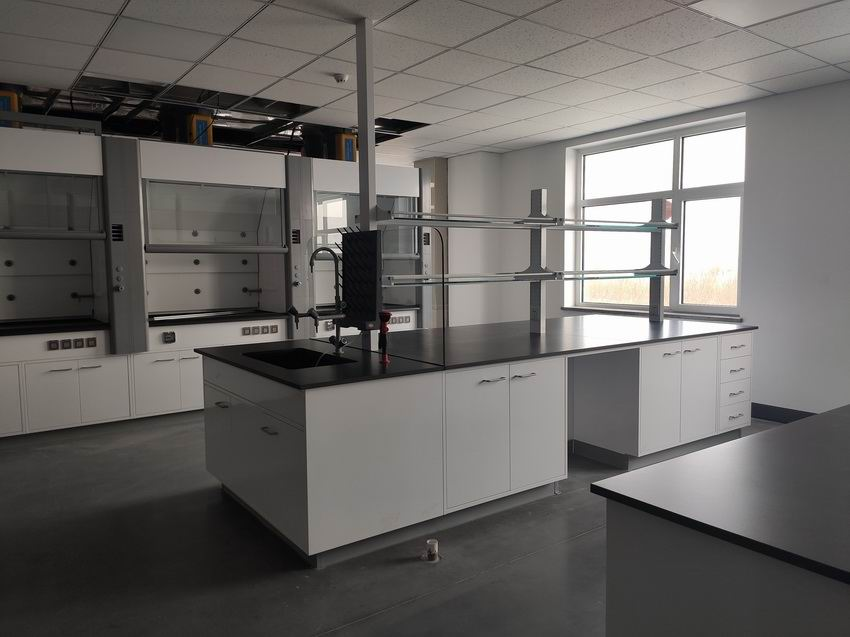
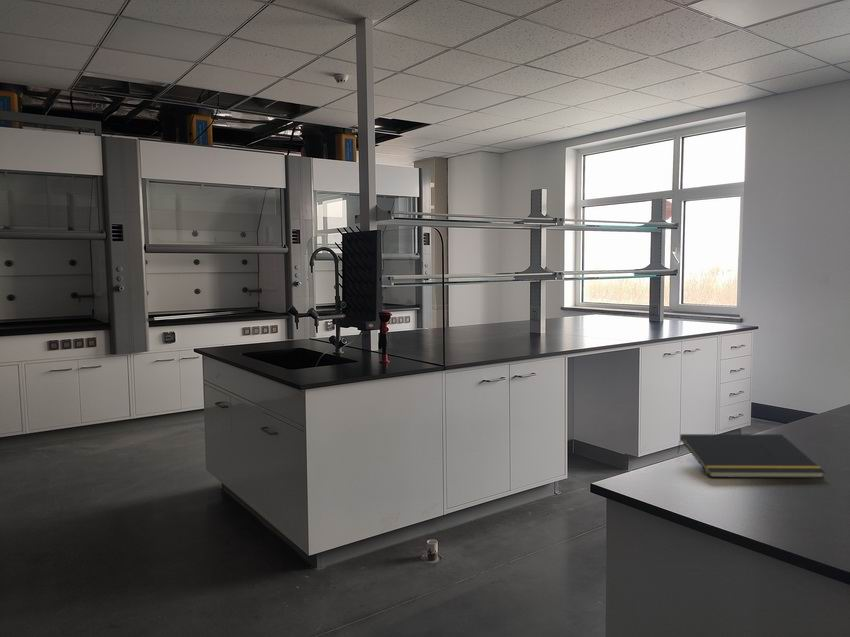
+ notepad [676,433,826,479]
